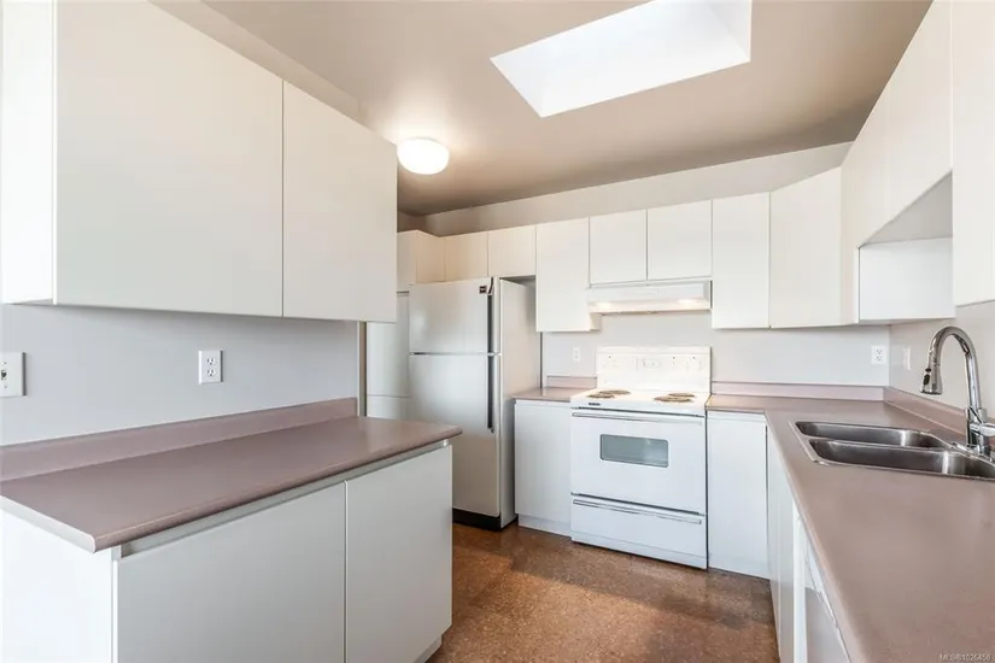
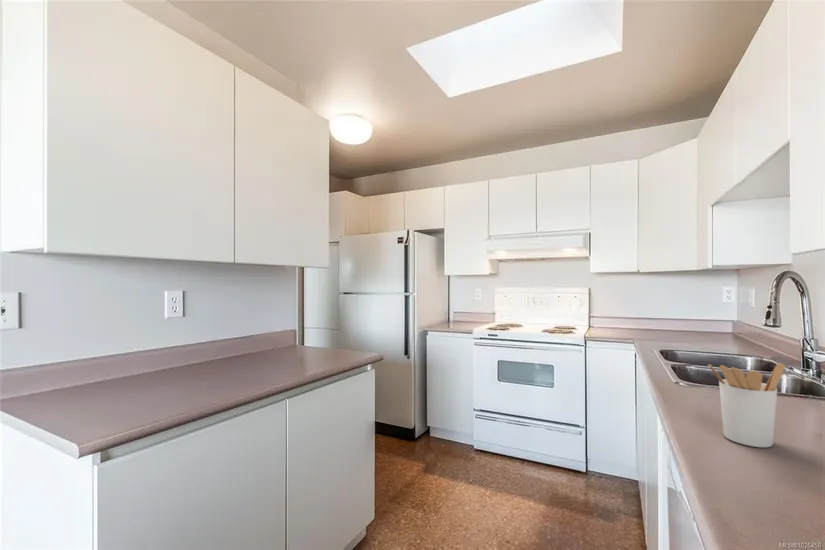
+ utensil holder [707,362,786,448]
